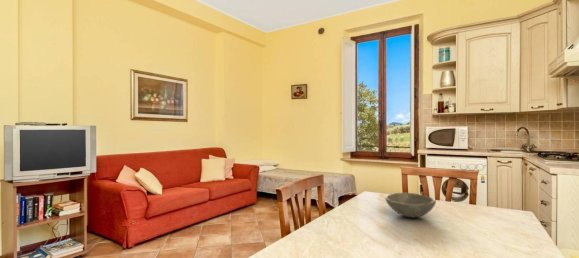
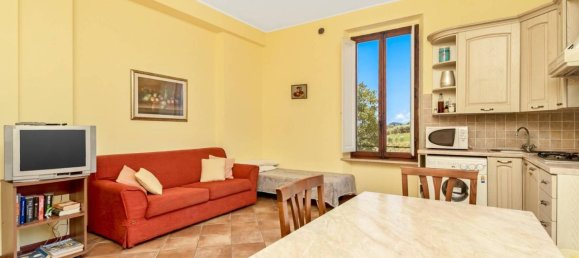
- bowl [384,192,437,218]
